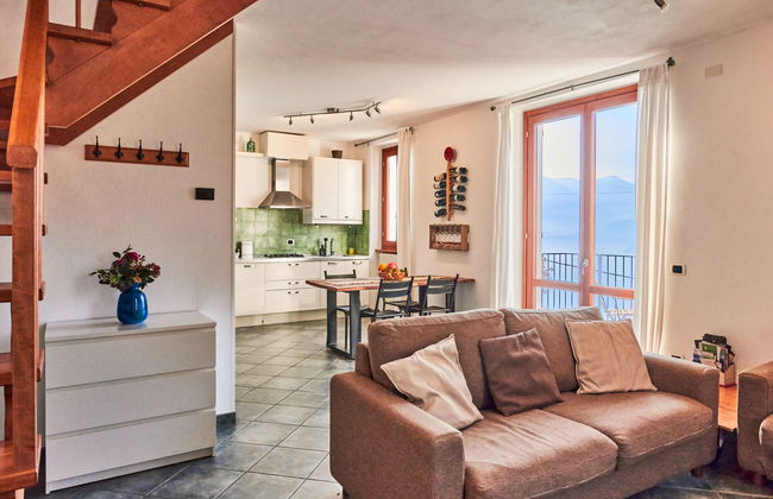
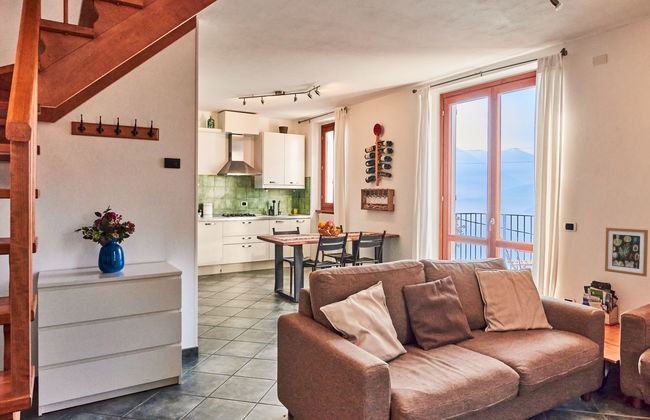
+ wall art [604,227,649,278]
